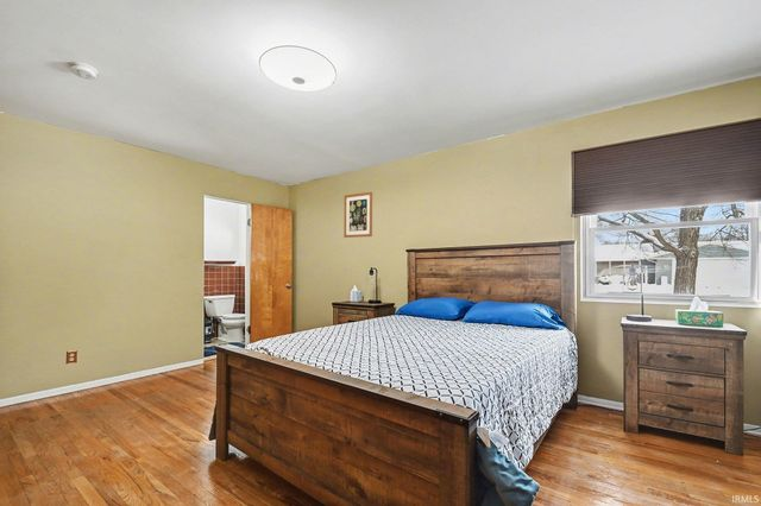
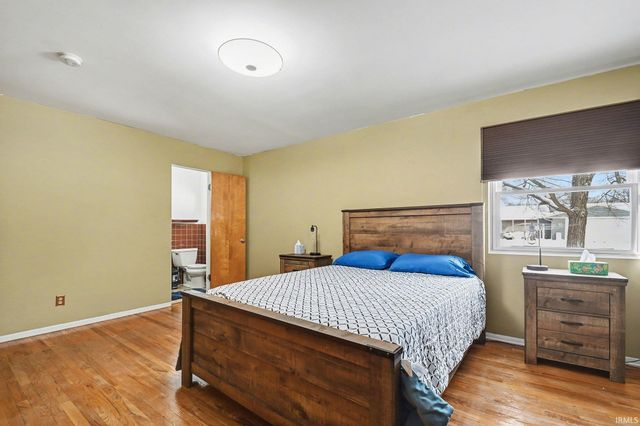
- wall art [342,191,373,239]
